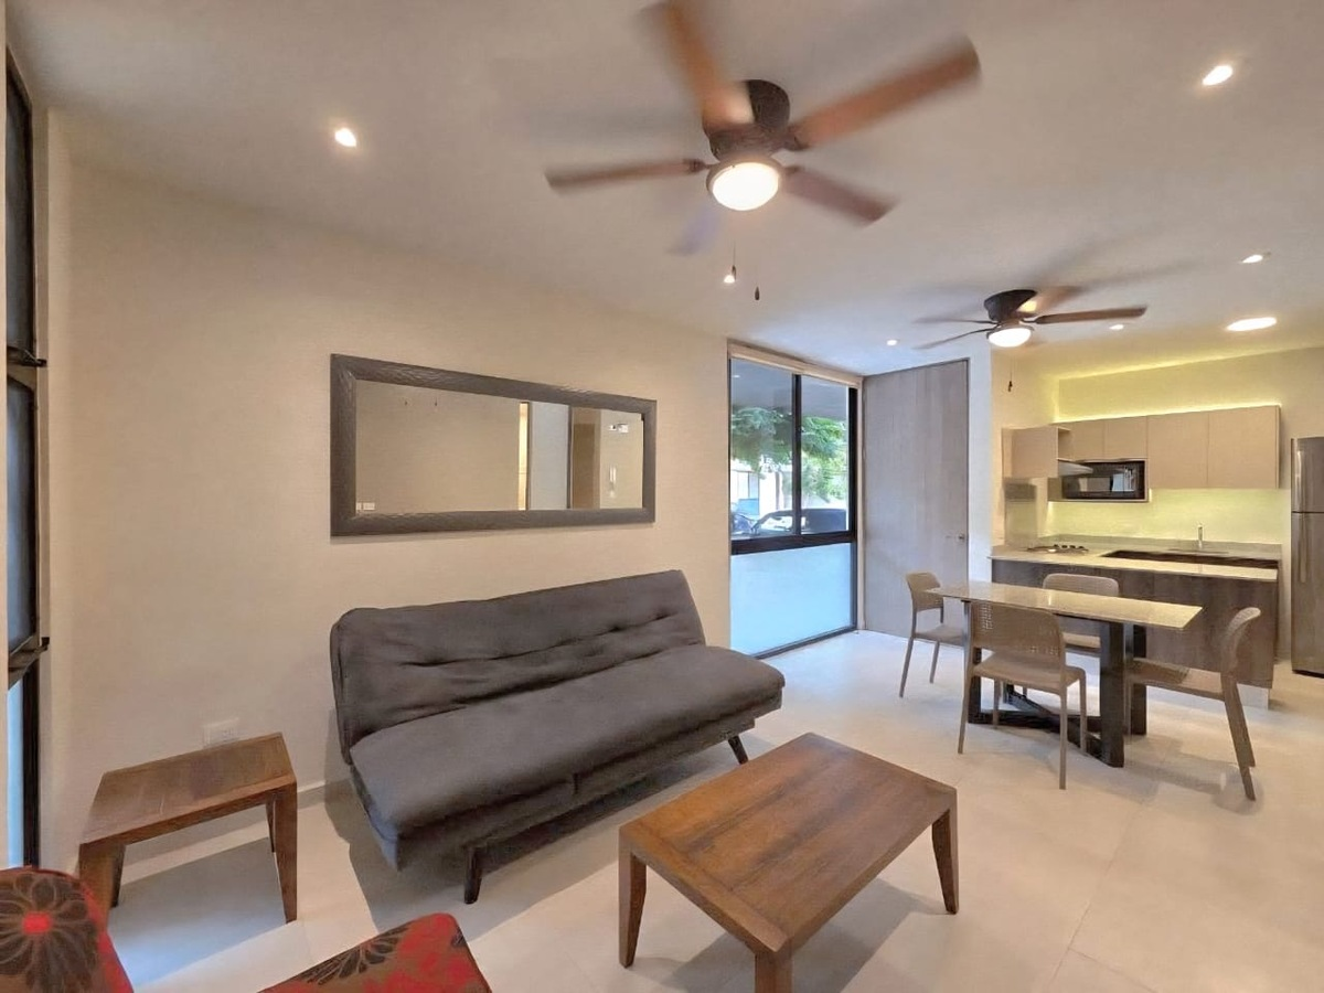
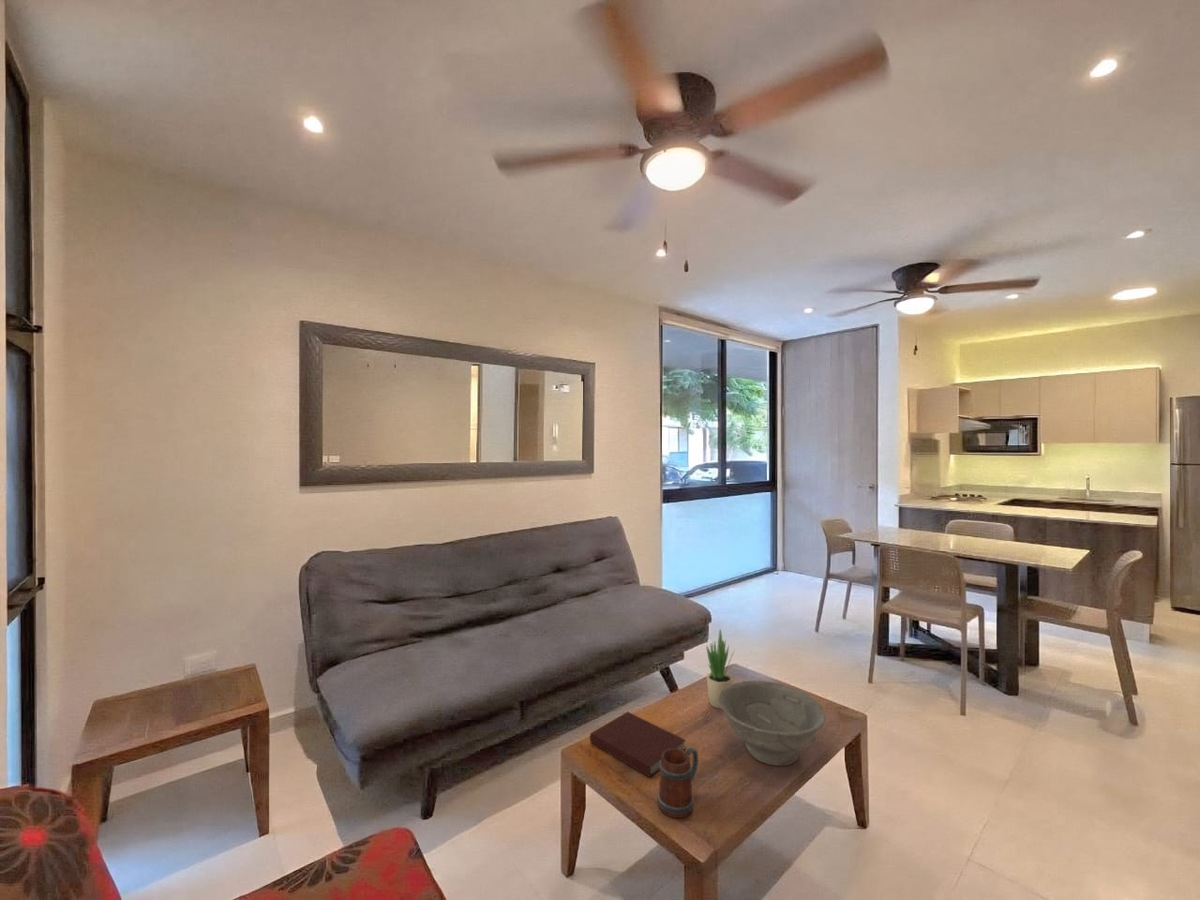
+ bowl [719,680,827,767]
+ potted plant [705,628,736,709]
+ mug [657,746,699,819]
+ notebook [589,711,687,778]
